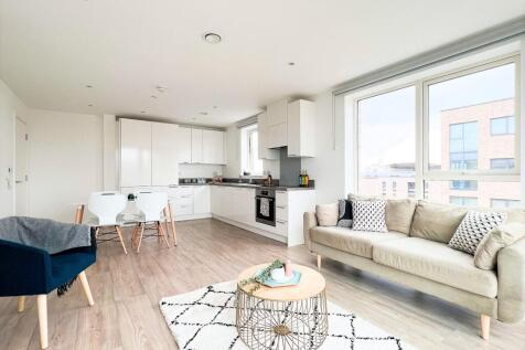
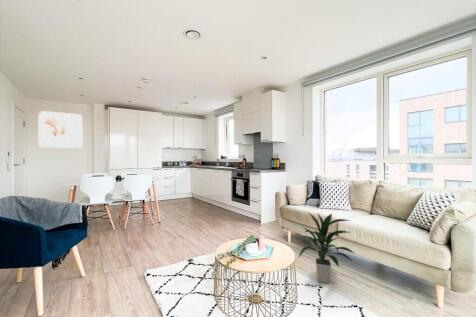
+ wall art [37,110,83,149]
+ indoor plant [297,210,355,284]
